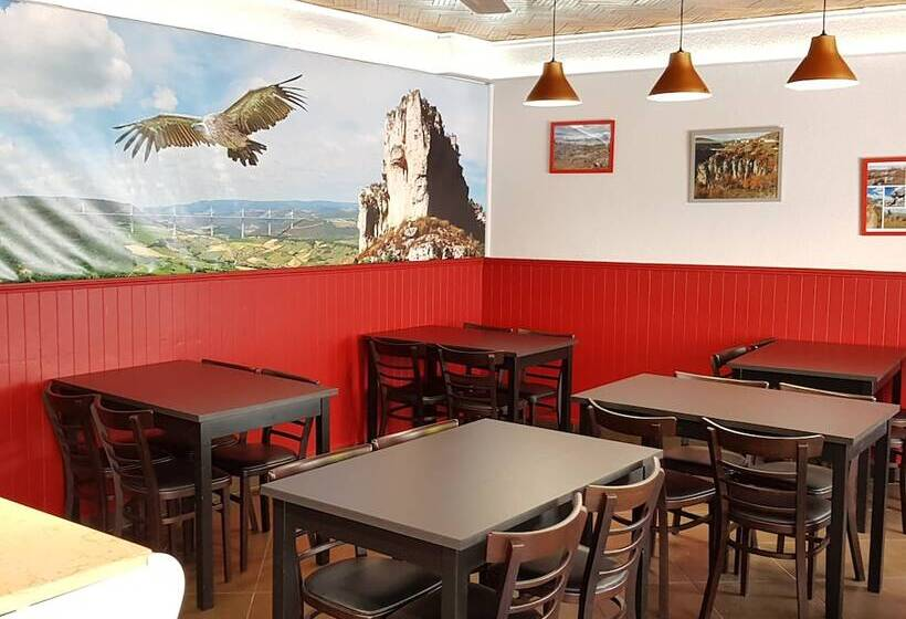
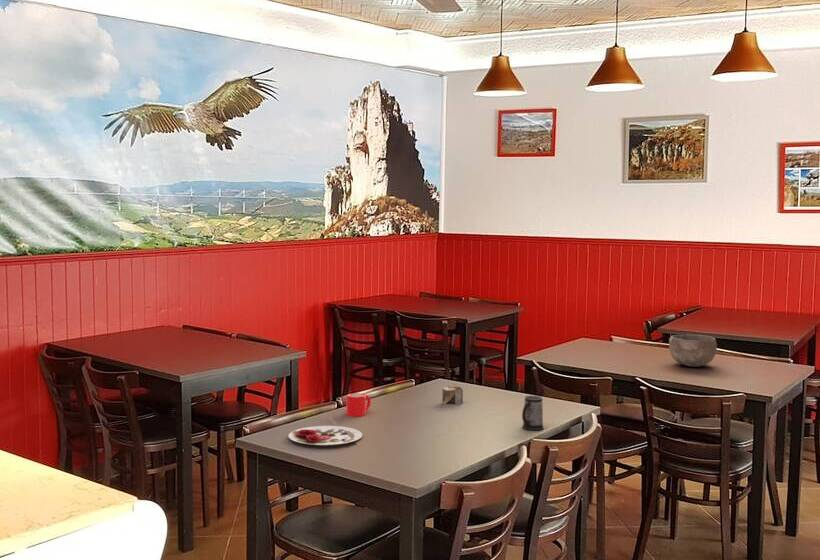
+ architectural model [441,383,464,405]
+ plate [287,425,363,446]
+ mug [521,395,545,431]
+ bowl [668,333,718,368]
+ mug [345,392,372,418]
